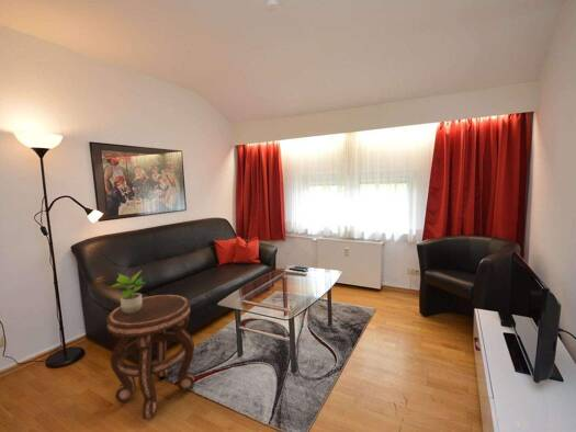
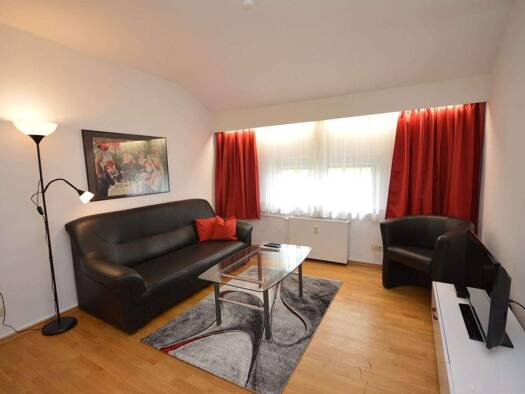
- potted plant [110,270,145,314]
- side table [105,294,196,421]
